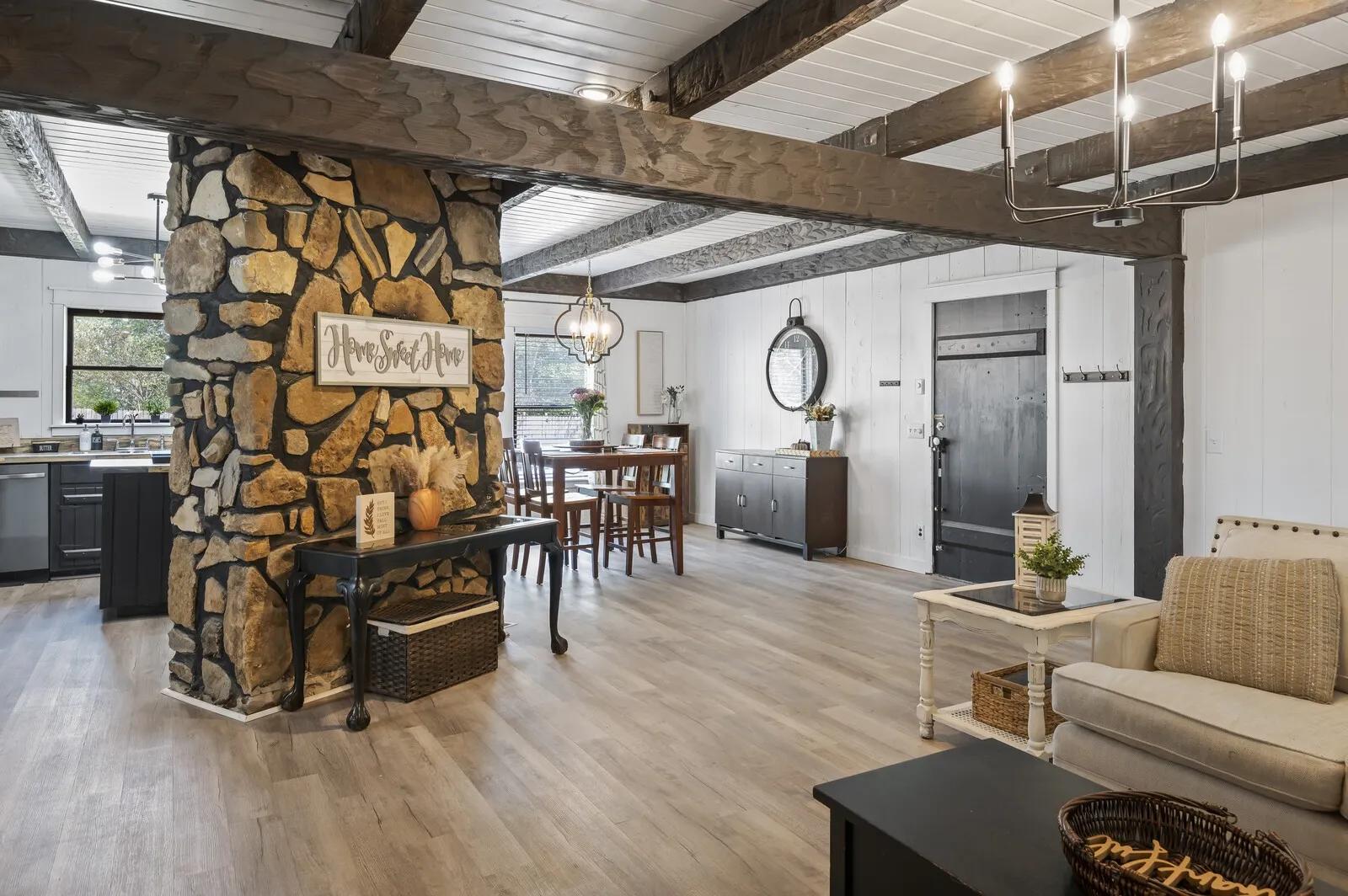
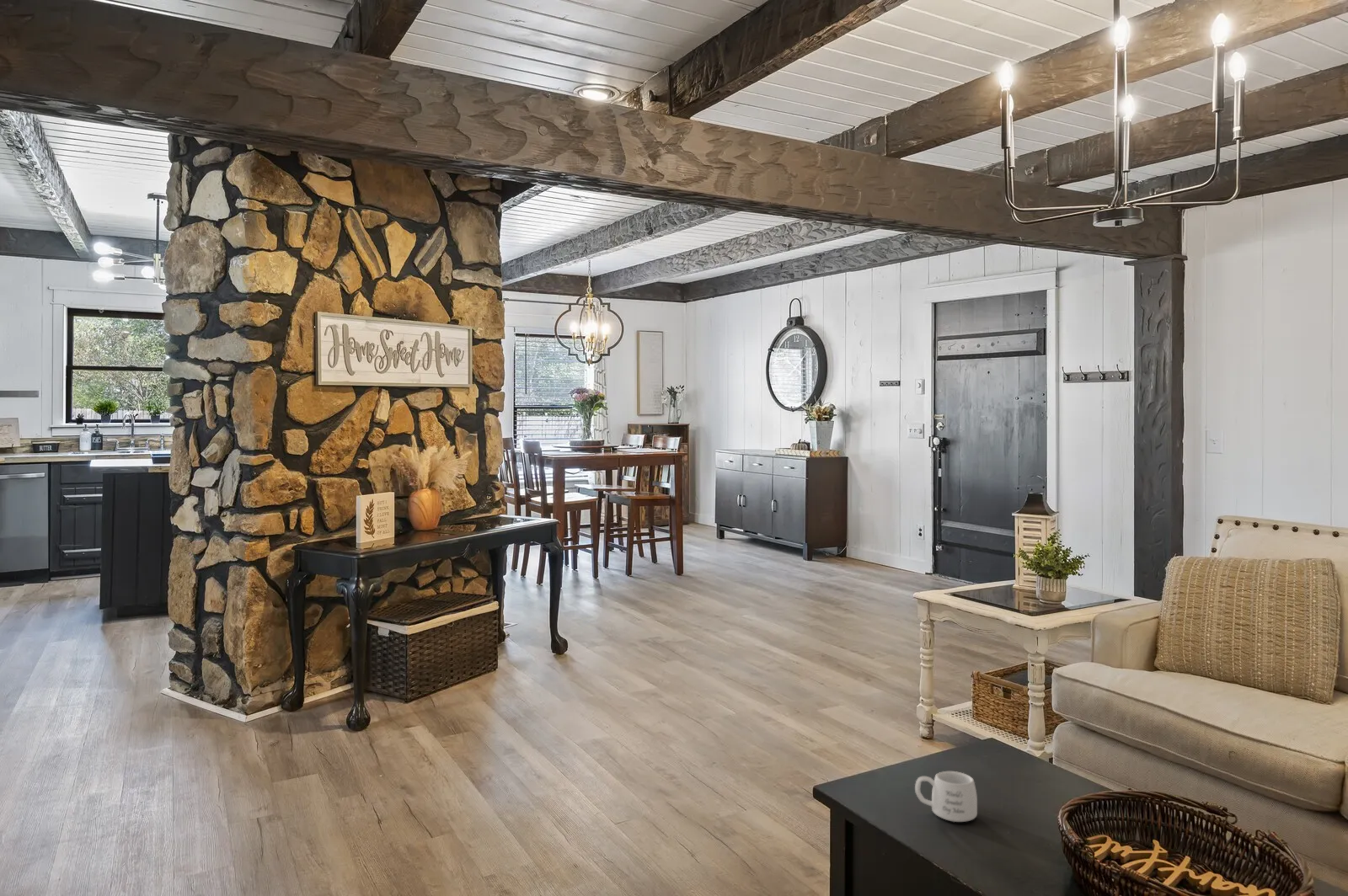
+ mug [914,771,978,823]
